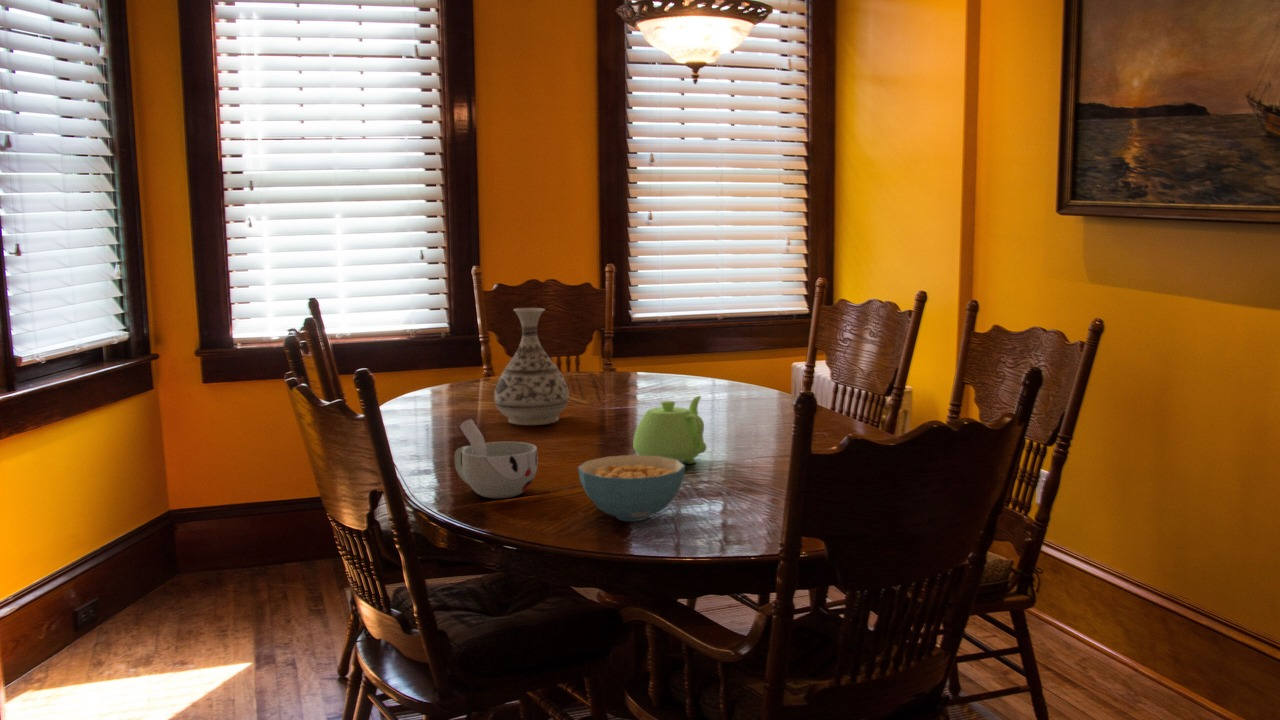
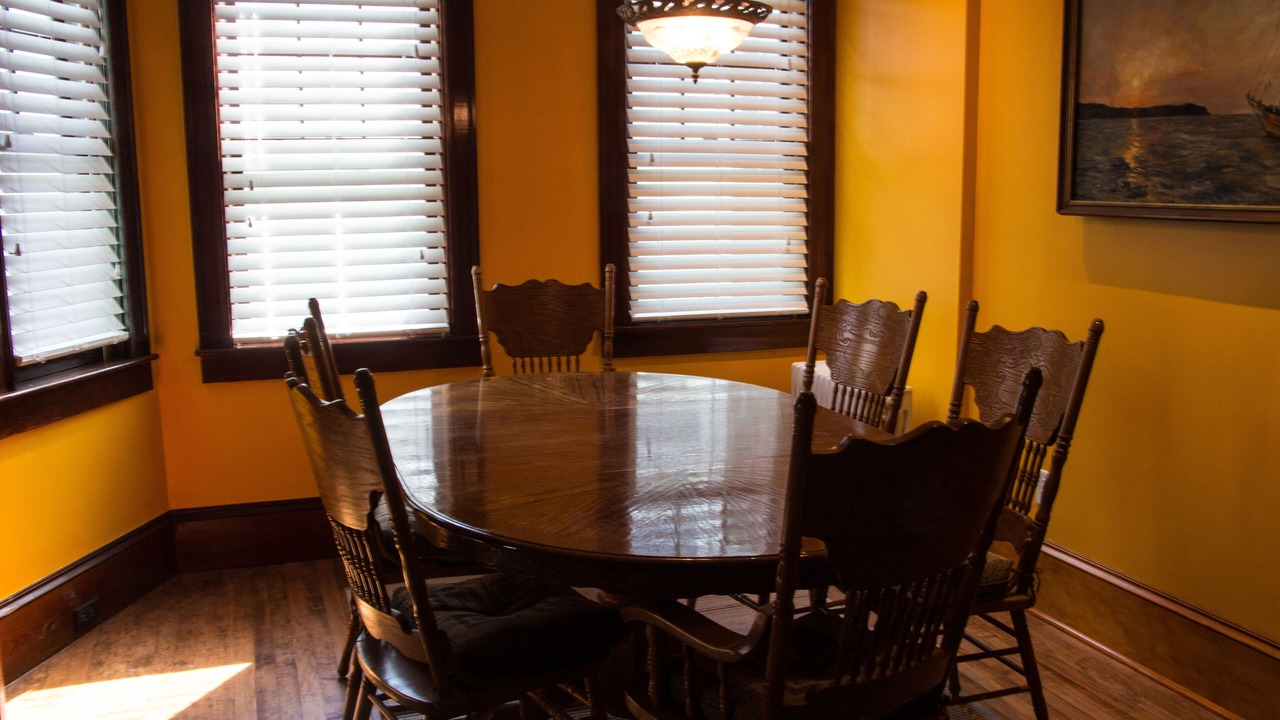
- teapot [632,395,708,464]
- cup [453,418,539,499]
- vase [493,307,570,426]
- cereal bowl [577,454,686,522]
